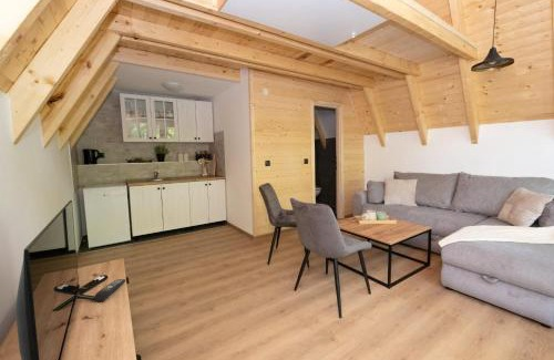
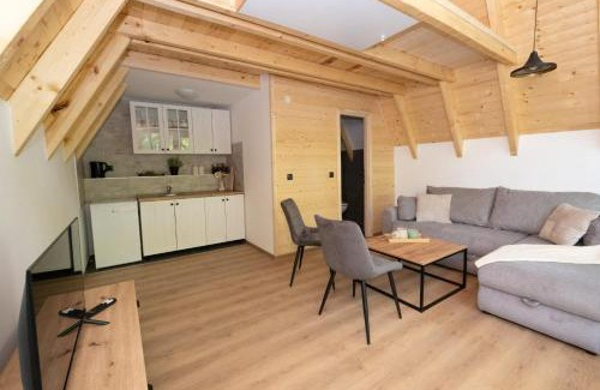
- remote control [94,278,126,302]
